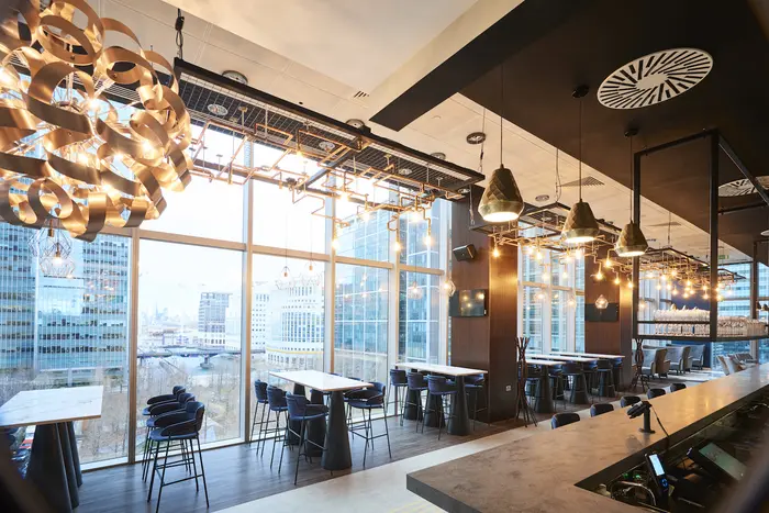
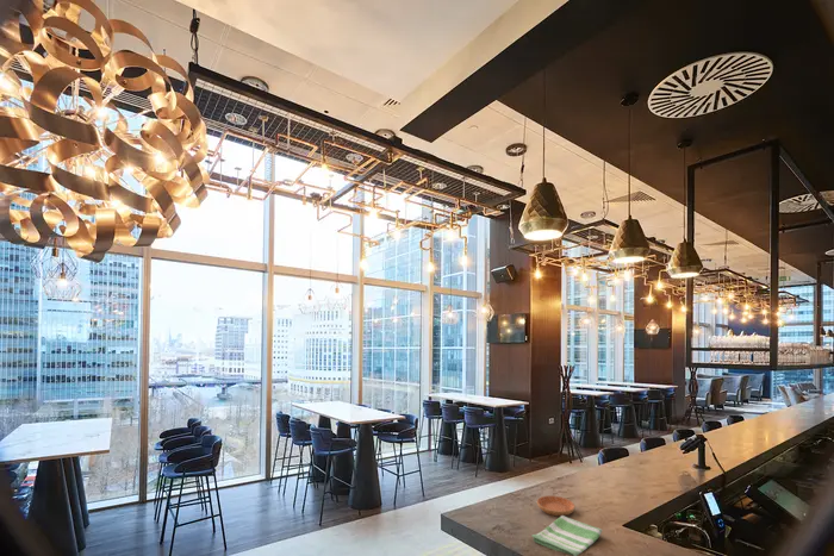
+ dish towel [530,516,603,556]
+ saucer [536,494,577,517]
